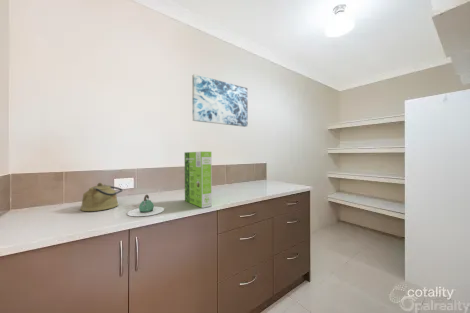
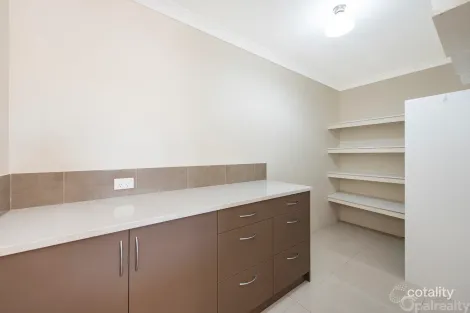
- kettle [80,182,124,212]
- cake mix box [184,151,213,209]
- teapot [126,194,165,217]
- wall art [191,73,249,128]
